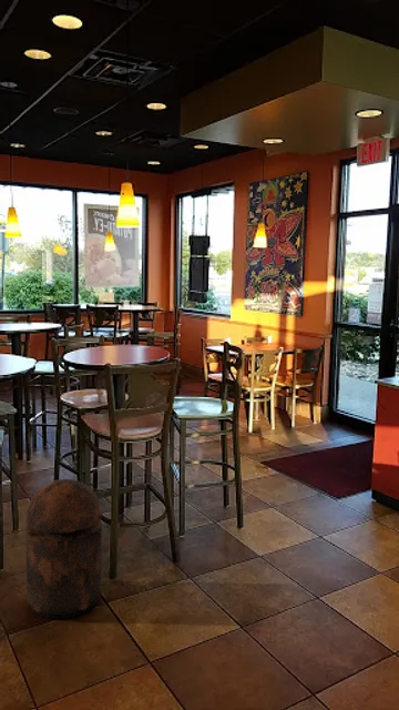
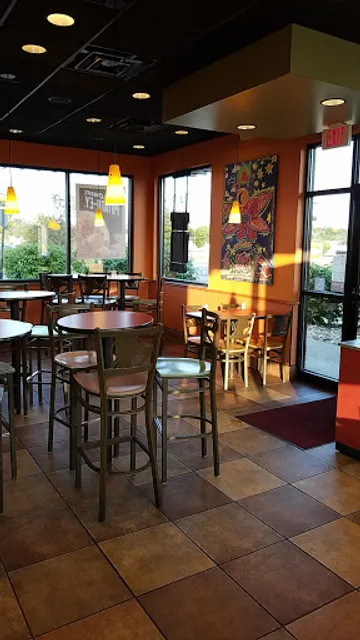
- trash can [24,478,103,620]
